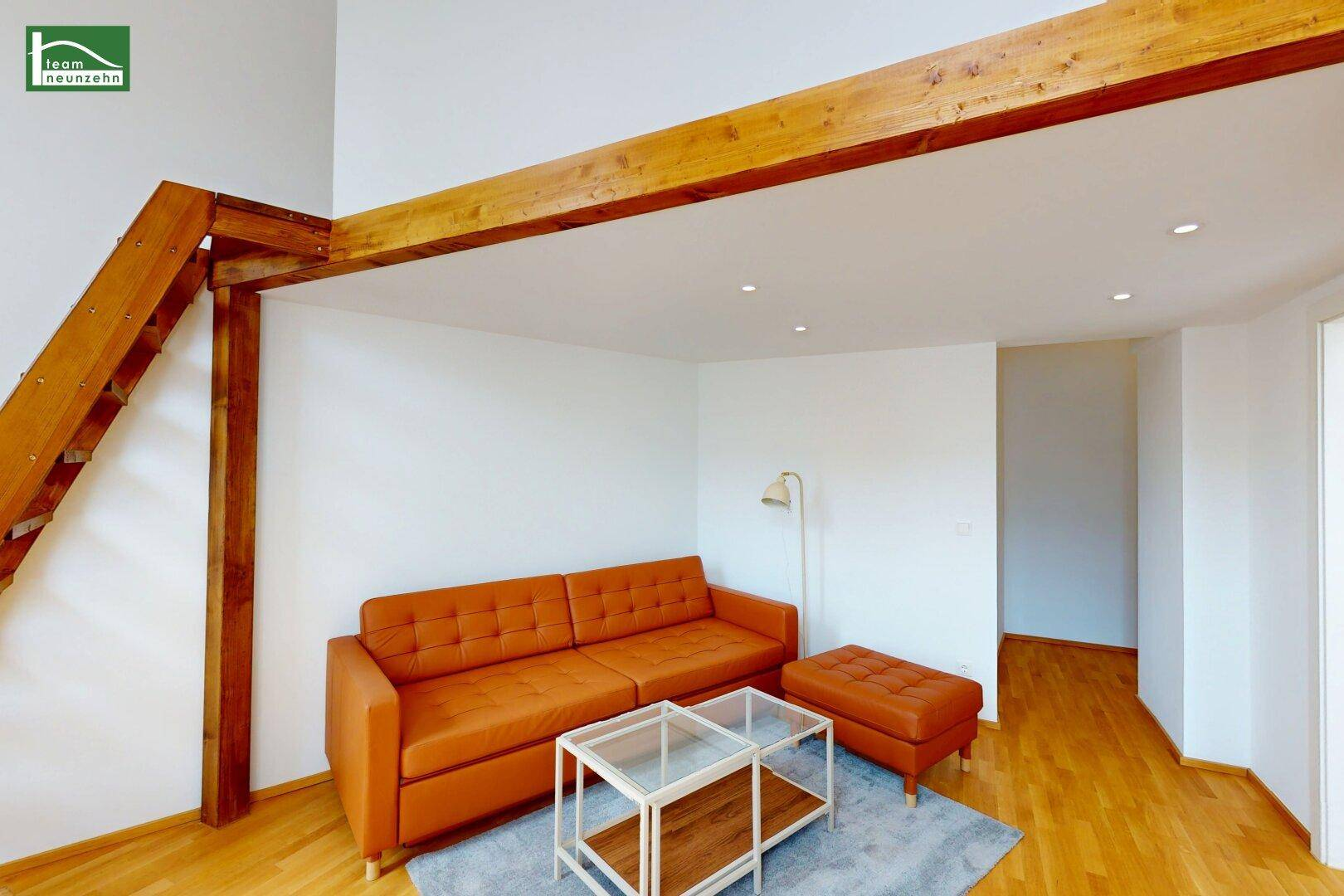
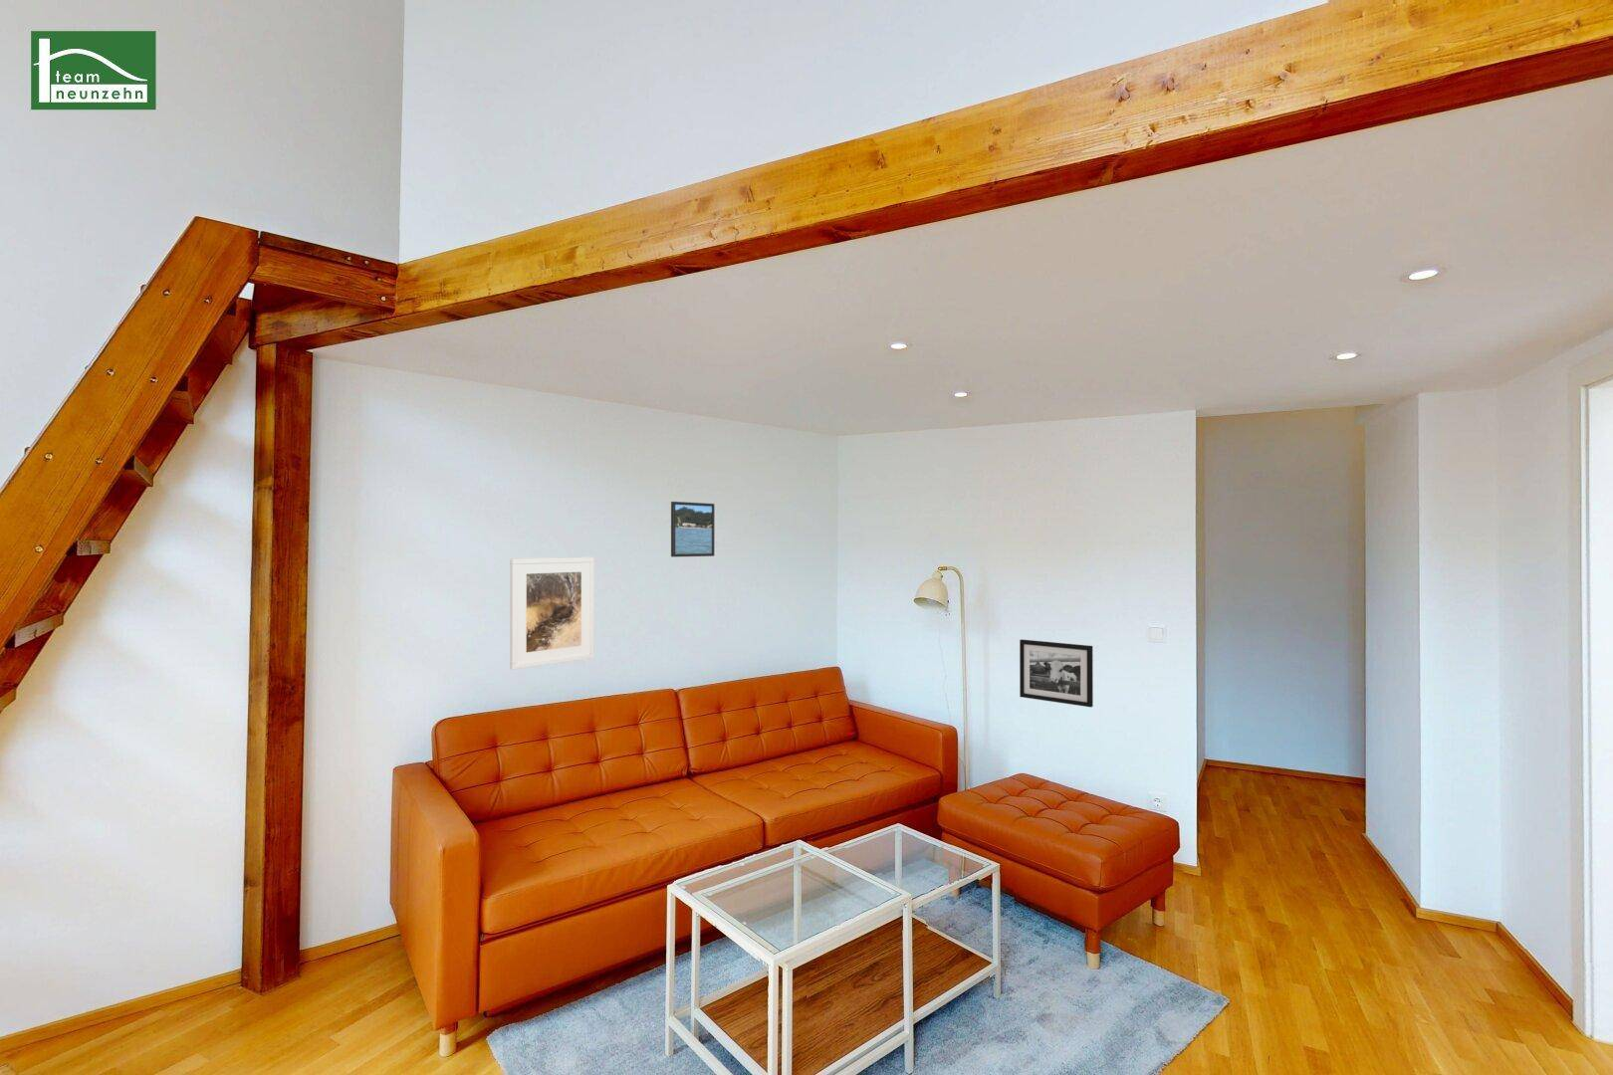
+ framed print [509,557,595,671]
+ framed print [670,500,716,558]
+ picture frame [1019,638,1095,709]
